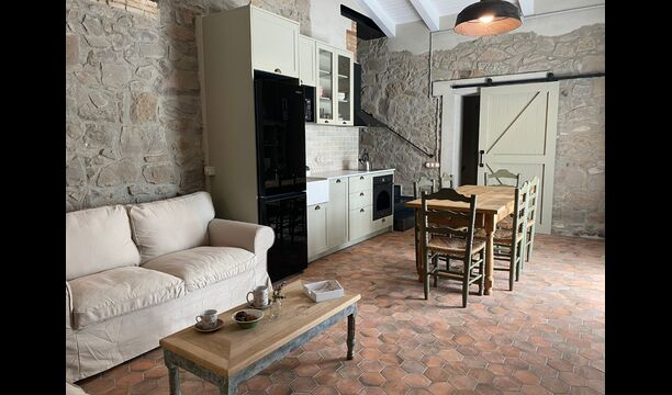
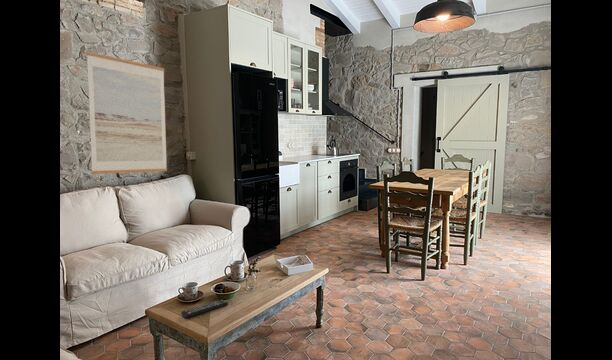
+ remote control [181,299,229,319]
+ wall art [86,51,168,175]
